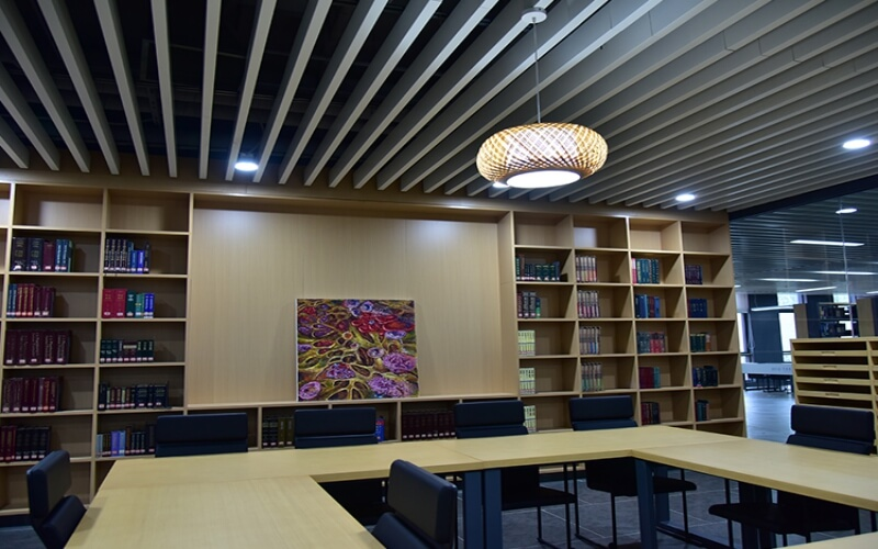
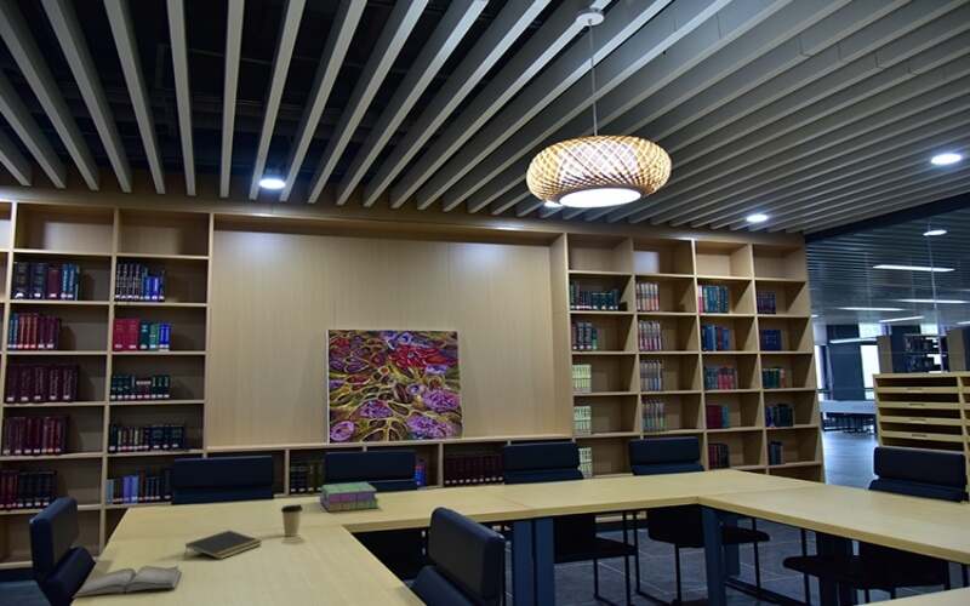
+ notepad [183,530,263,560]
+ coffee cup [280,503,304,537]
+ stack of books [319,481,381,513]
+ hardback book [70,565,183,600]
